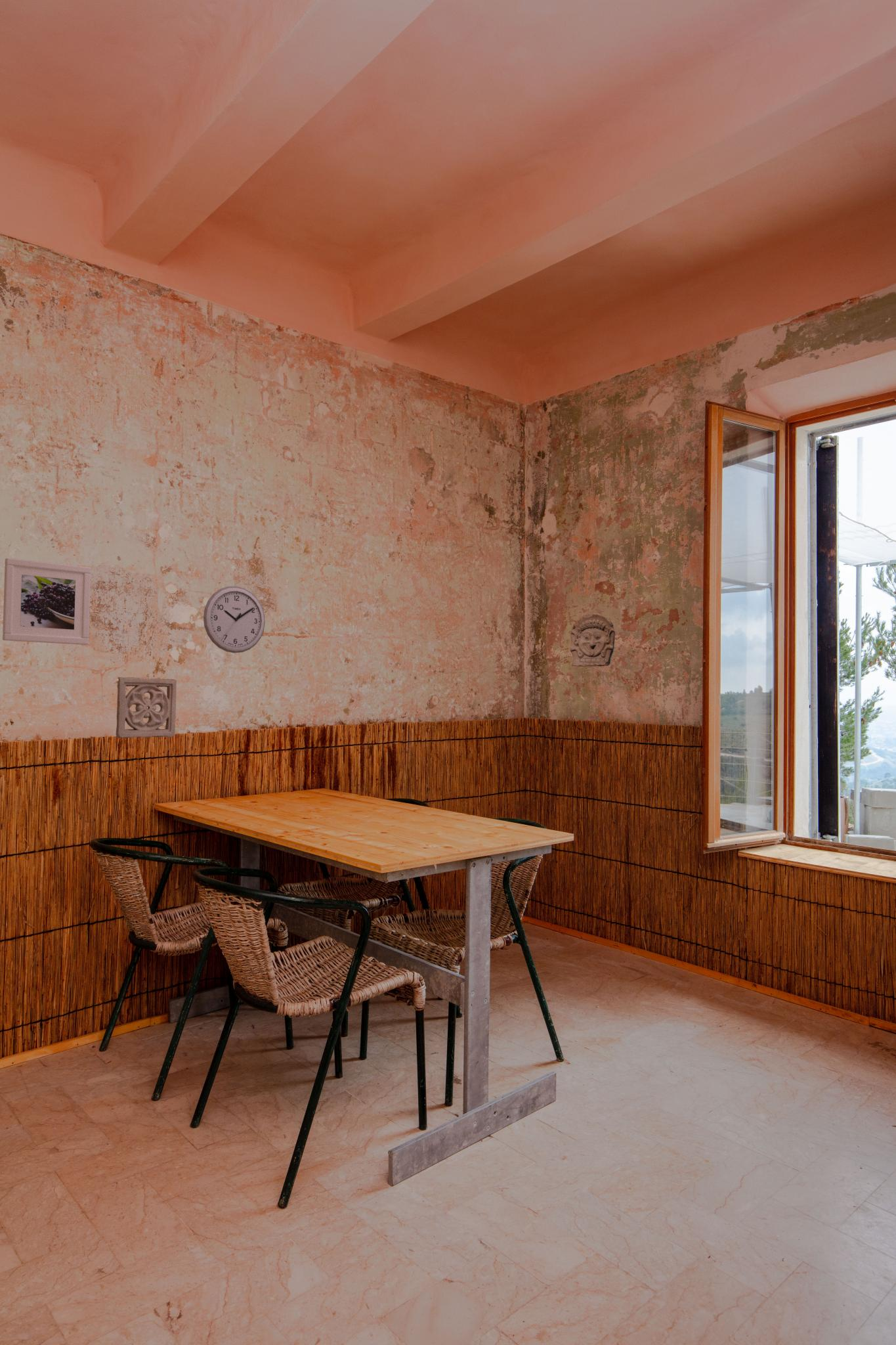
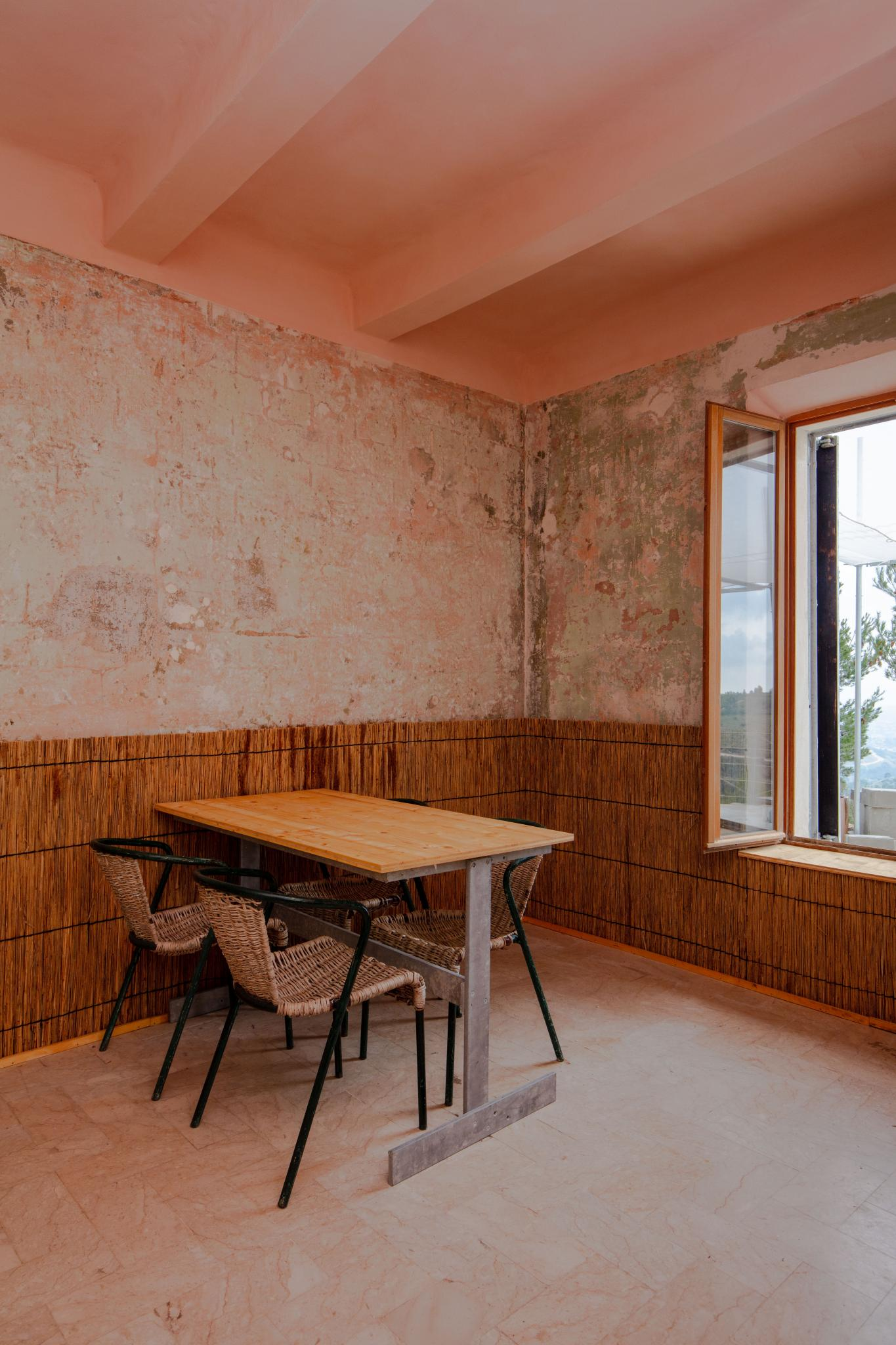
- stone relief [570,613,616,667]
- wall ornament [116,676,177,739]
- wall clock [203,586,266,653]
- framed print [2,558,91,646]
